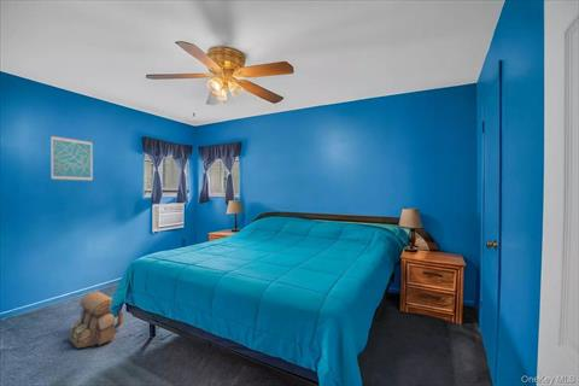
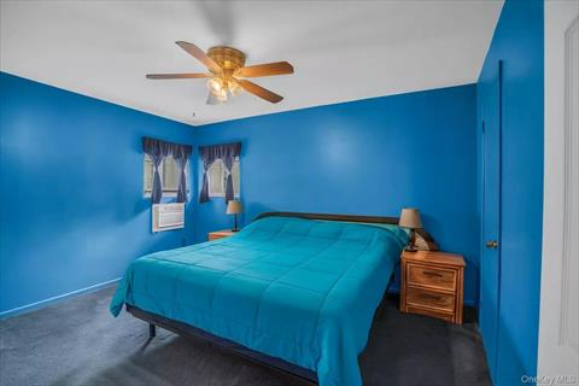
- wall art [49,134,94,182]
- backpack [68,291,124,349]
